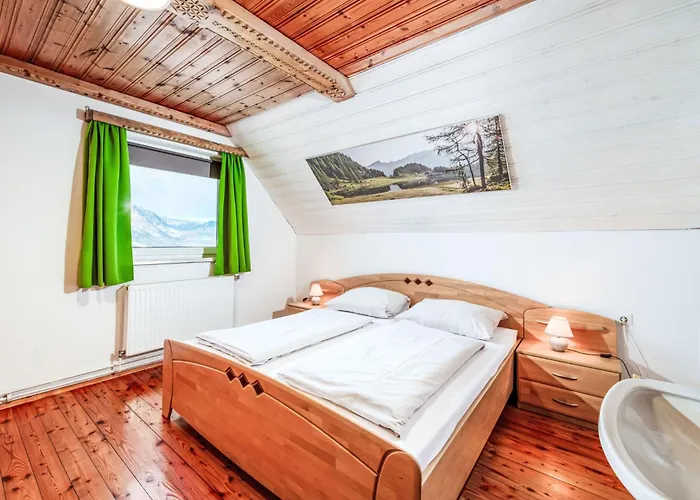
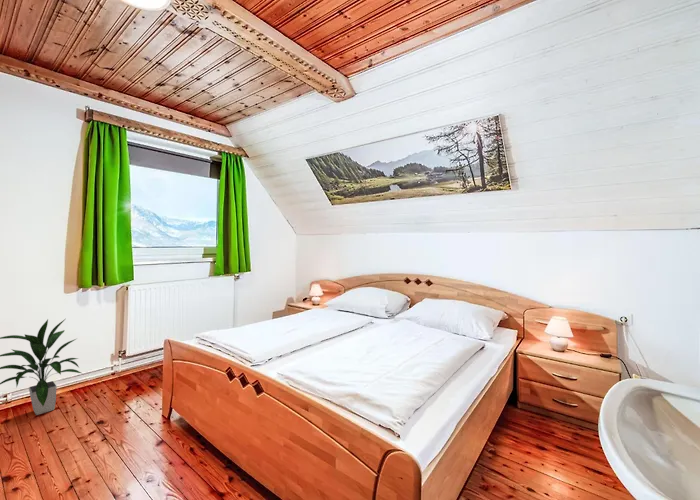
+ indoor plant [0,319,82,416]
